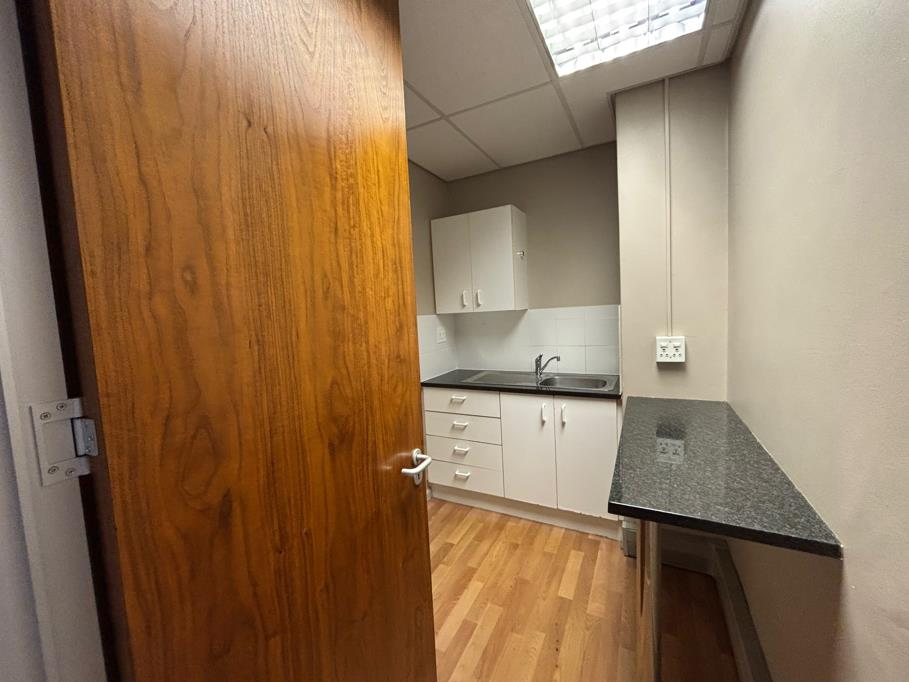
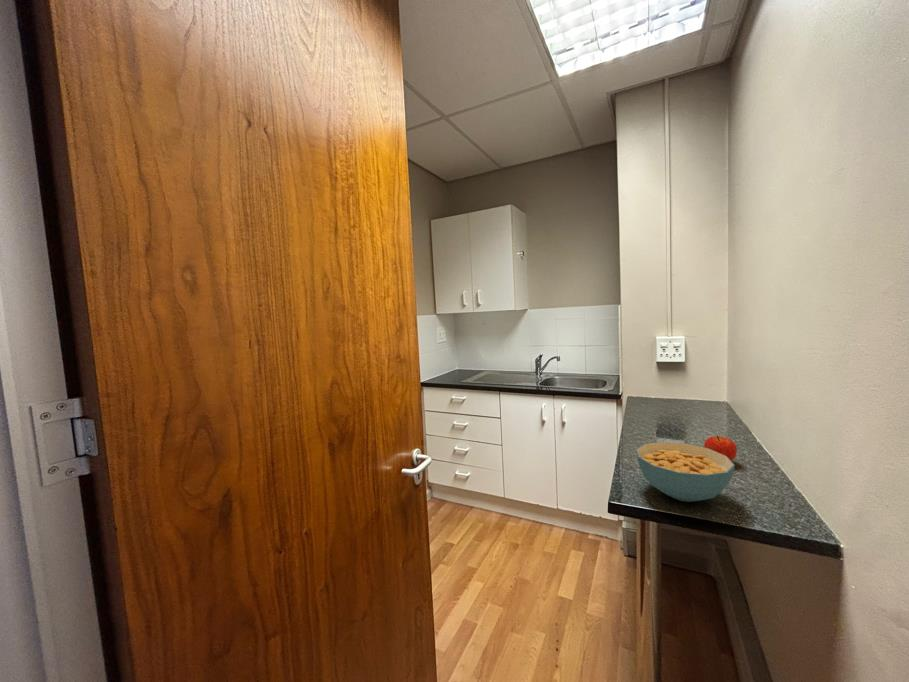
+ cereal bowl [635,441,736,503]
+ fruit [703,435,738,462]
